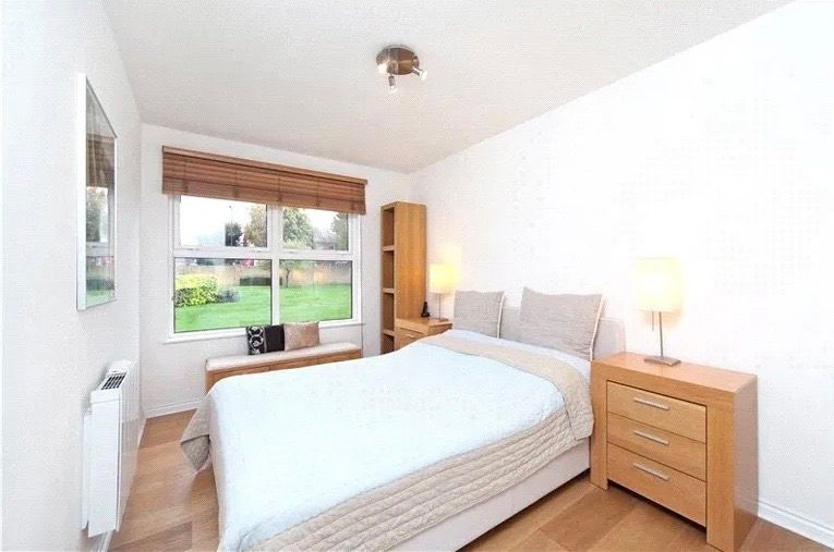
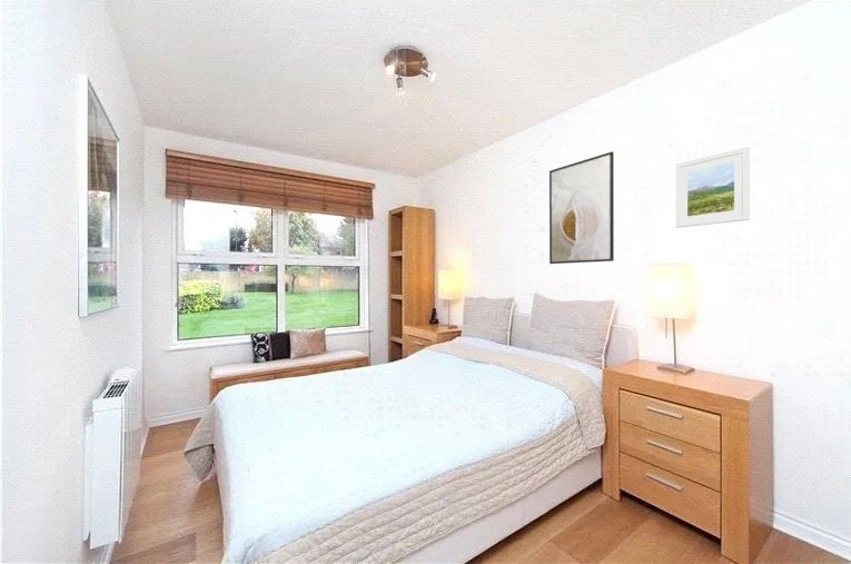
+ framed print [675,146,751,229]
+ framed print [548,150,615,265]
